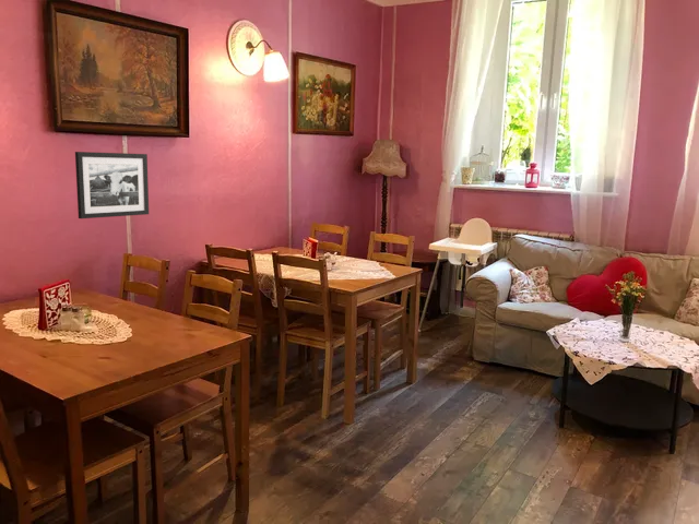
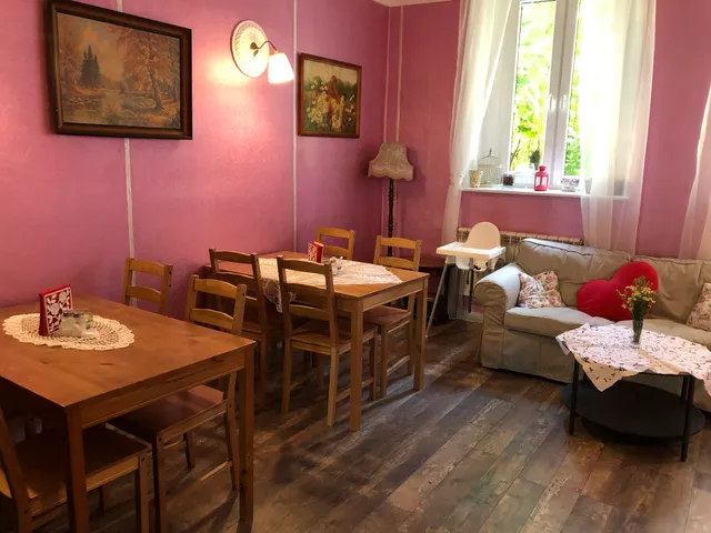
- picture frame [74,151,150,219]
